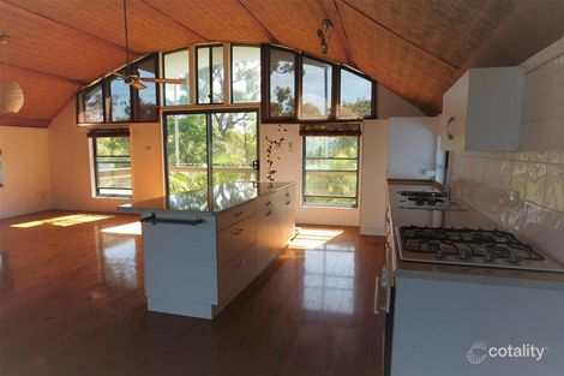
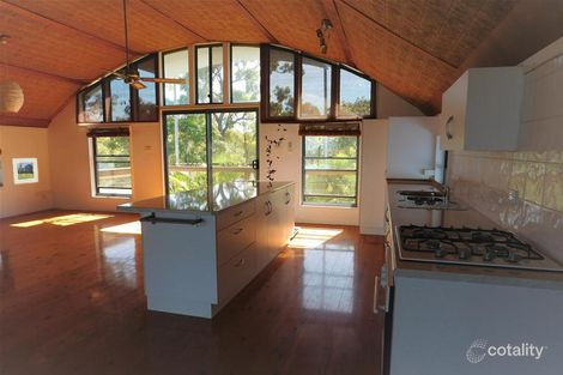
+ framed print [11,157,40,186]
